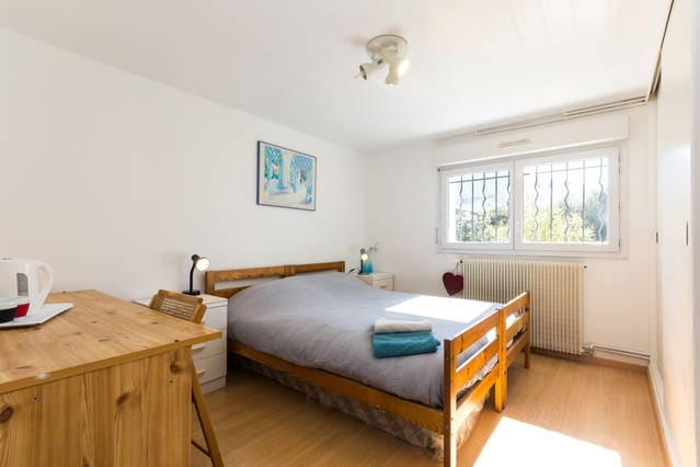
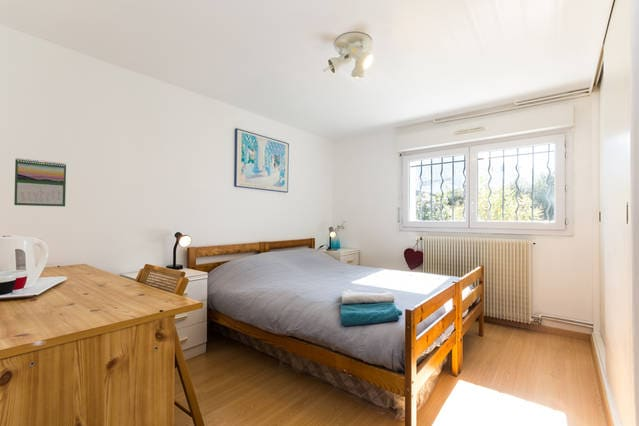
+ calendar [13,157,67,207]
